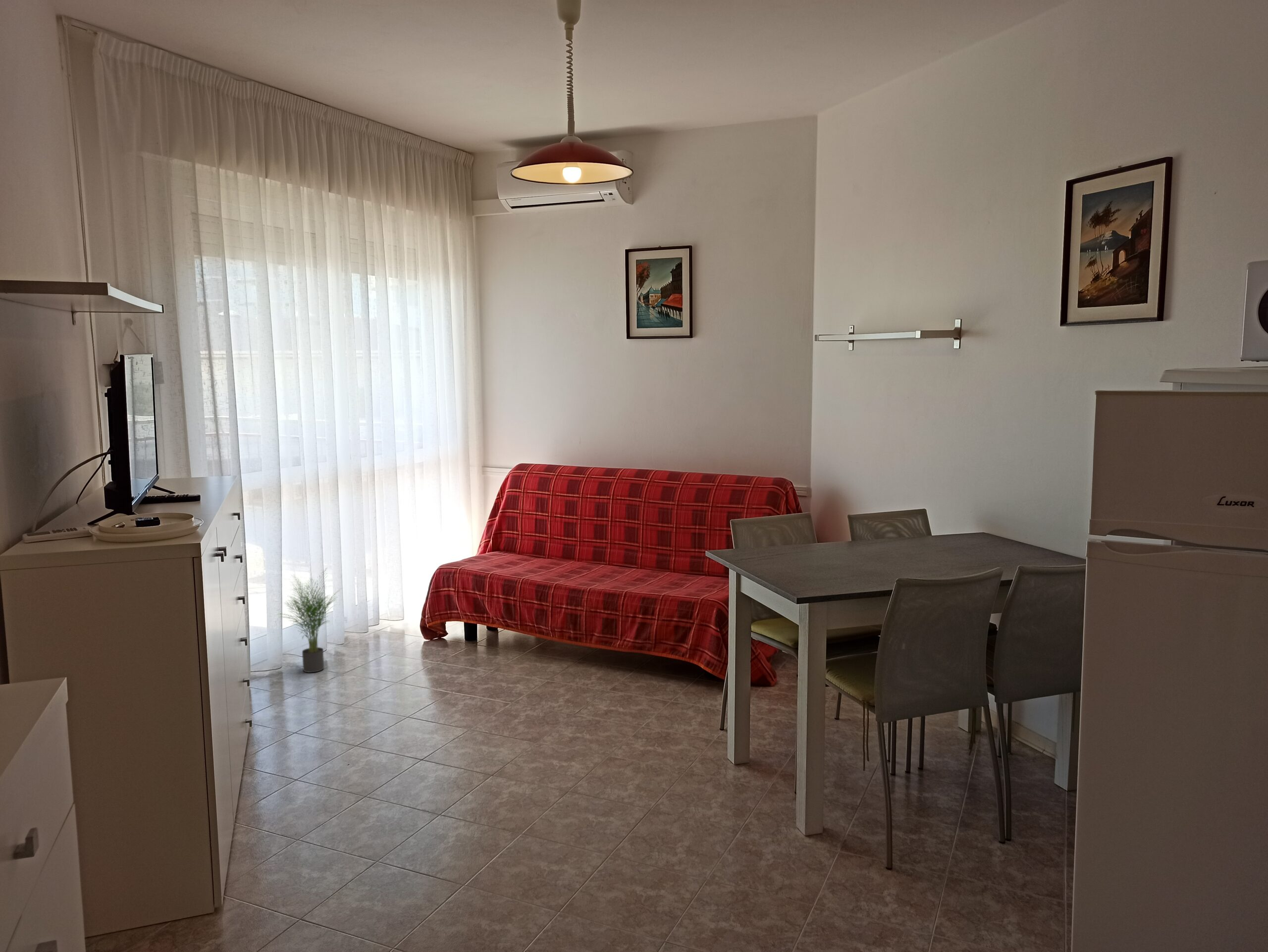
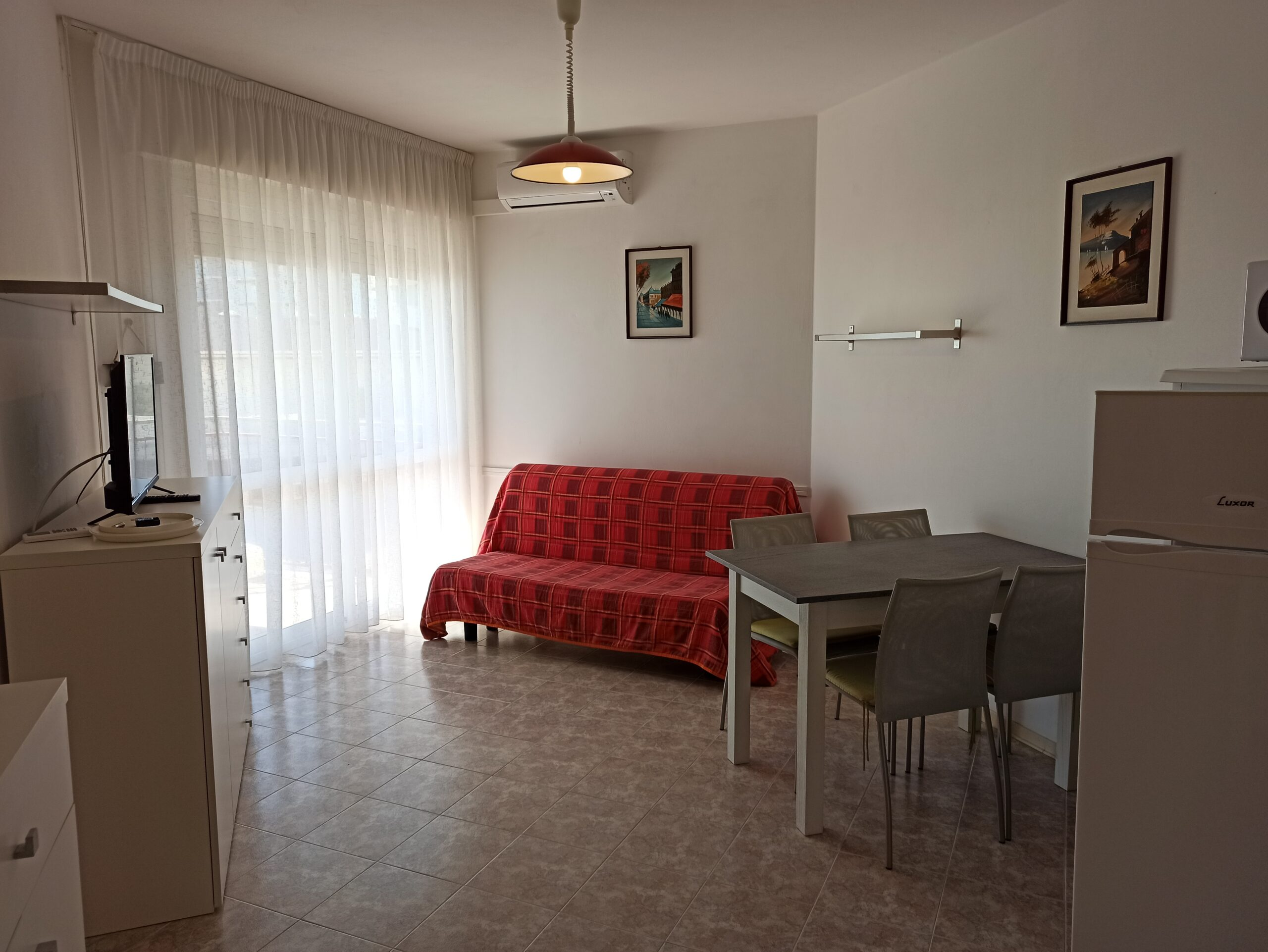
- potted plant [276,567,345,673]
